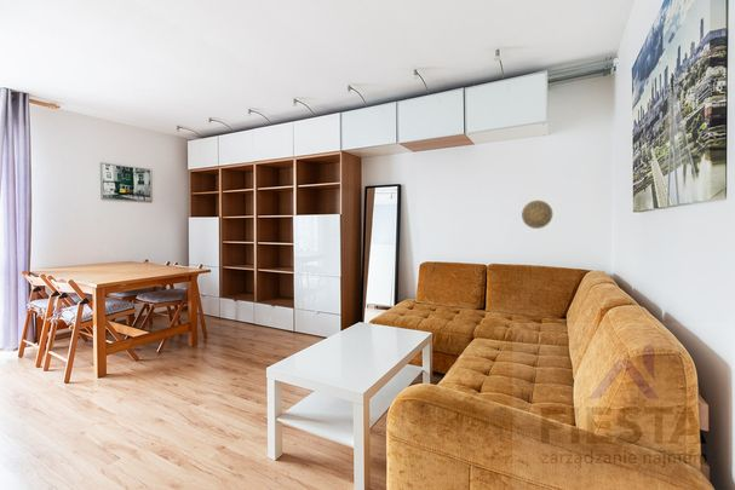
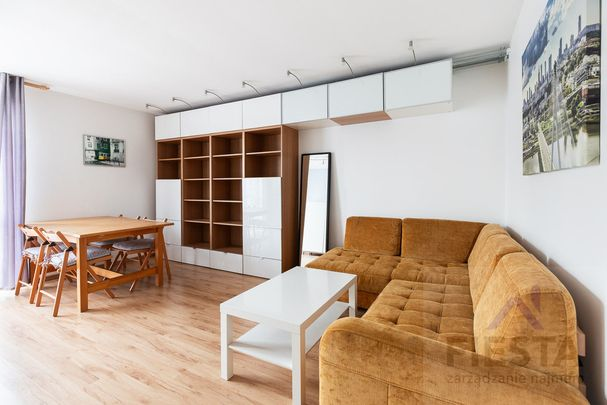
- decorative plate [521,200,553,230]
